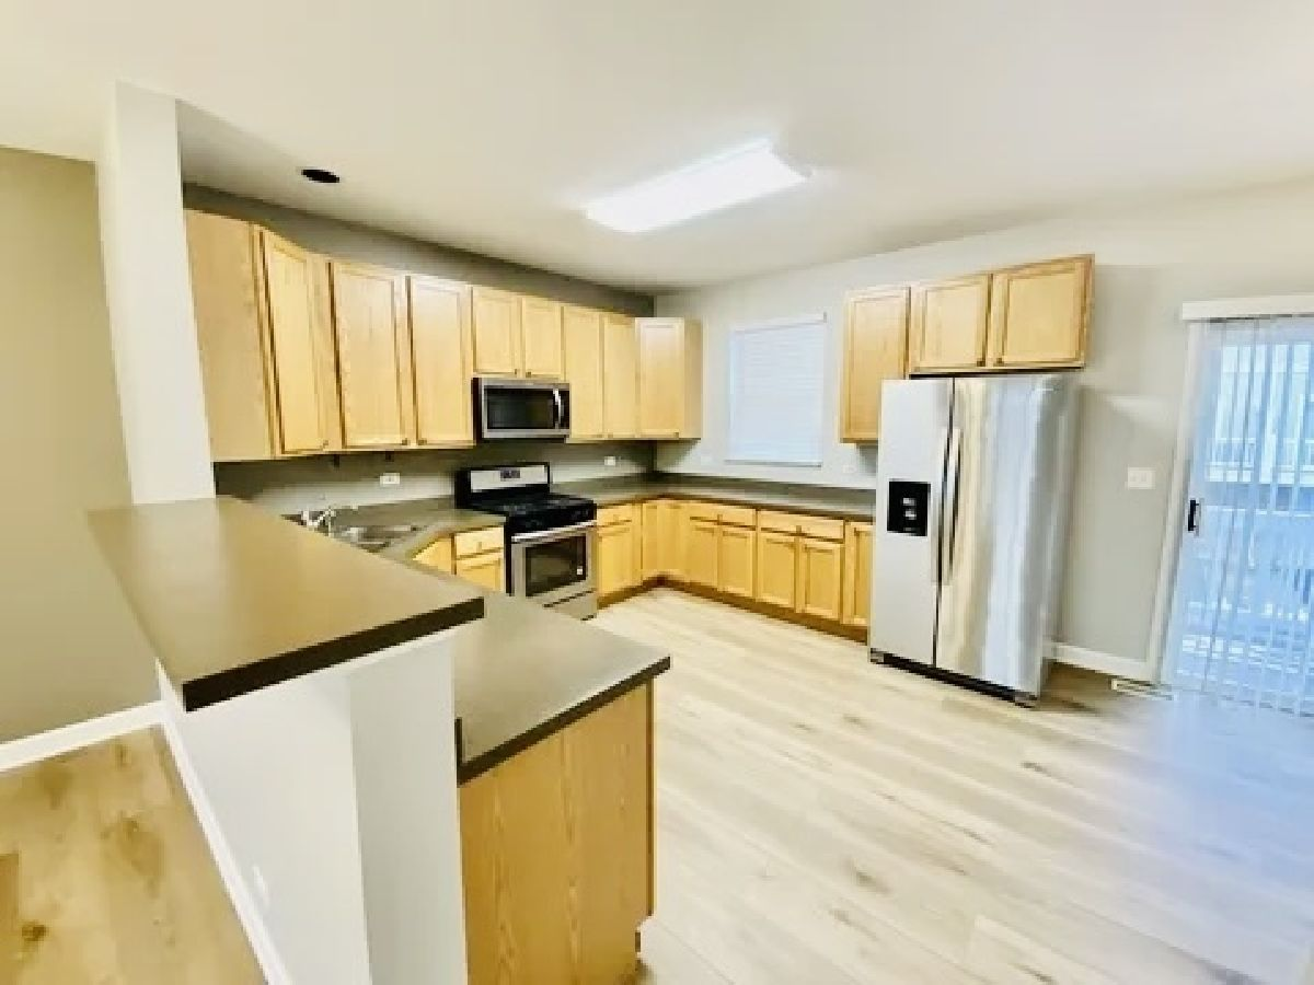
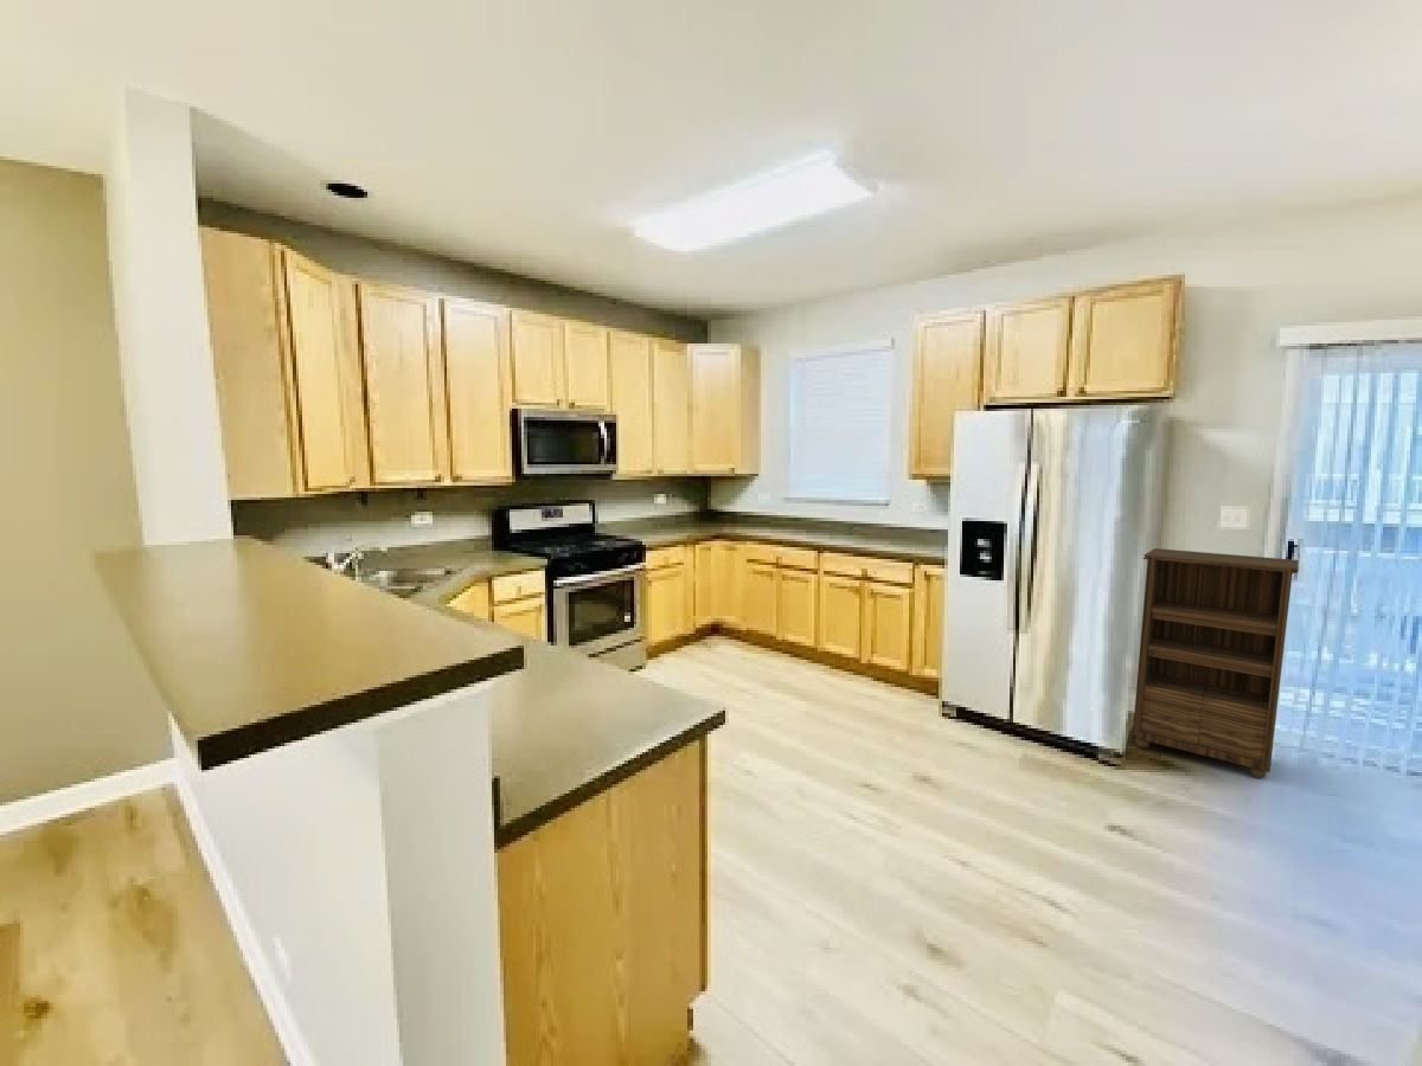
+ bookshelf [1132,547,1300,779]
